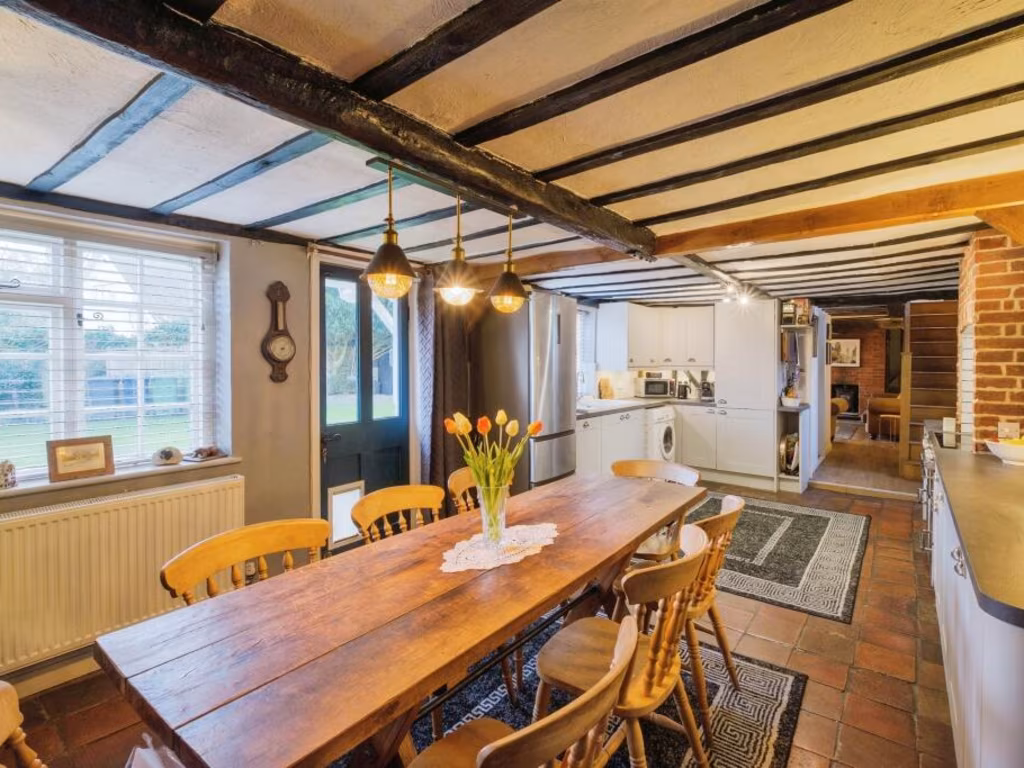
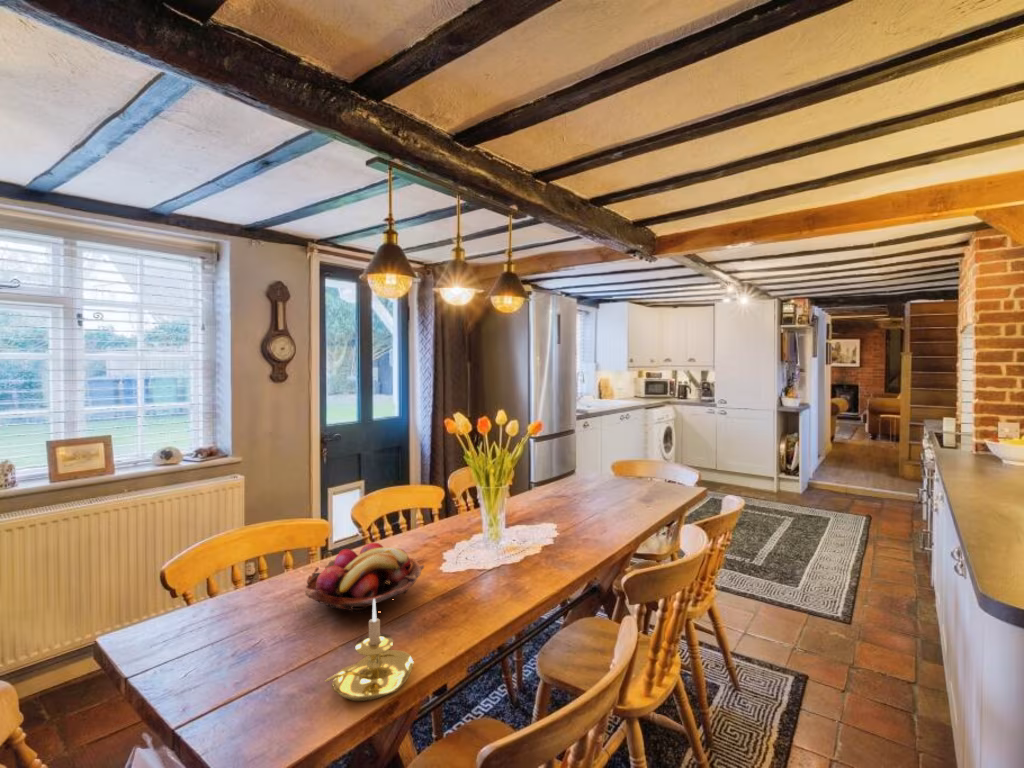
+ fruit basket [304,542,425,615]
+ candle holder [323,599,415,702]
